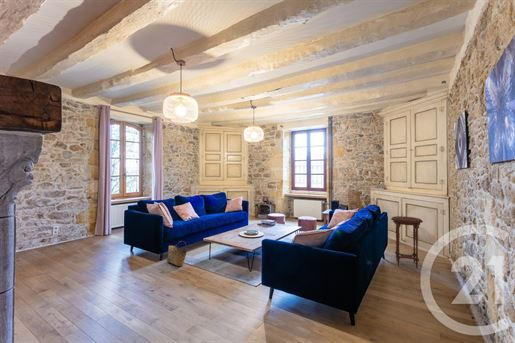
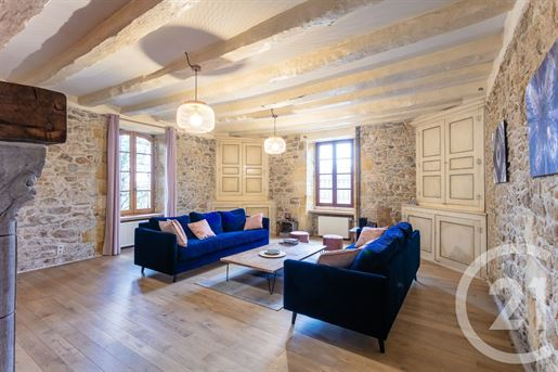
- basket [166,240,188,267]
- side table [390,215,424,269]
